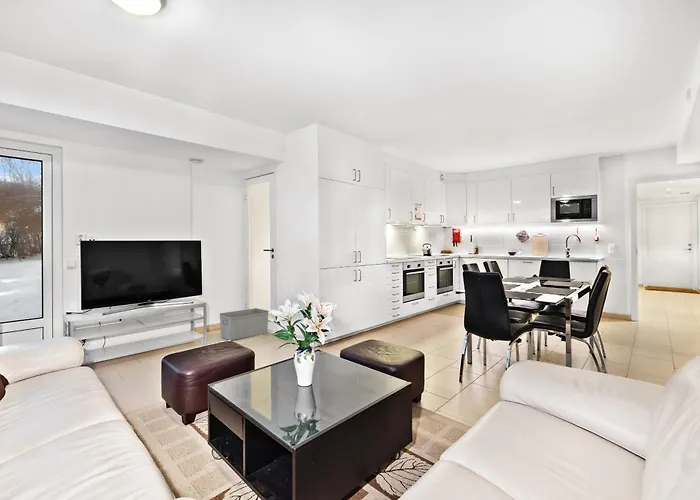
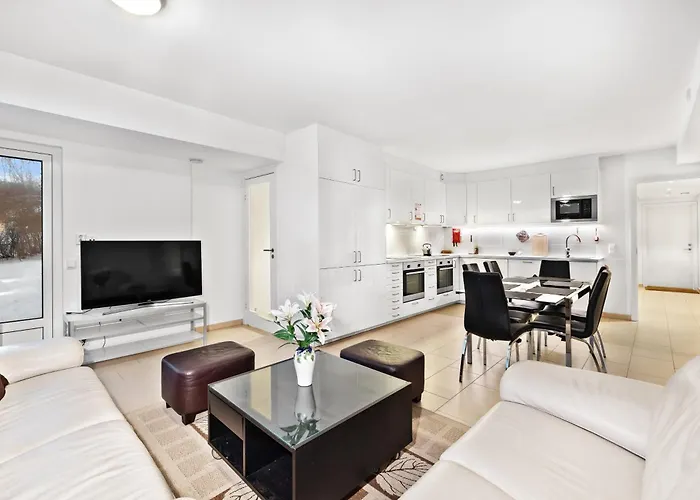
- storage bin [219,307,270,341]
